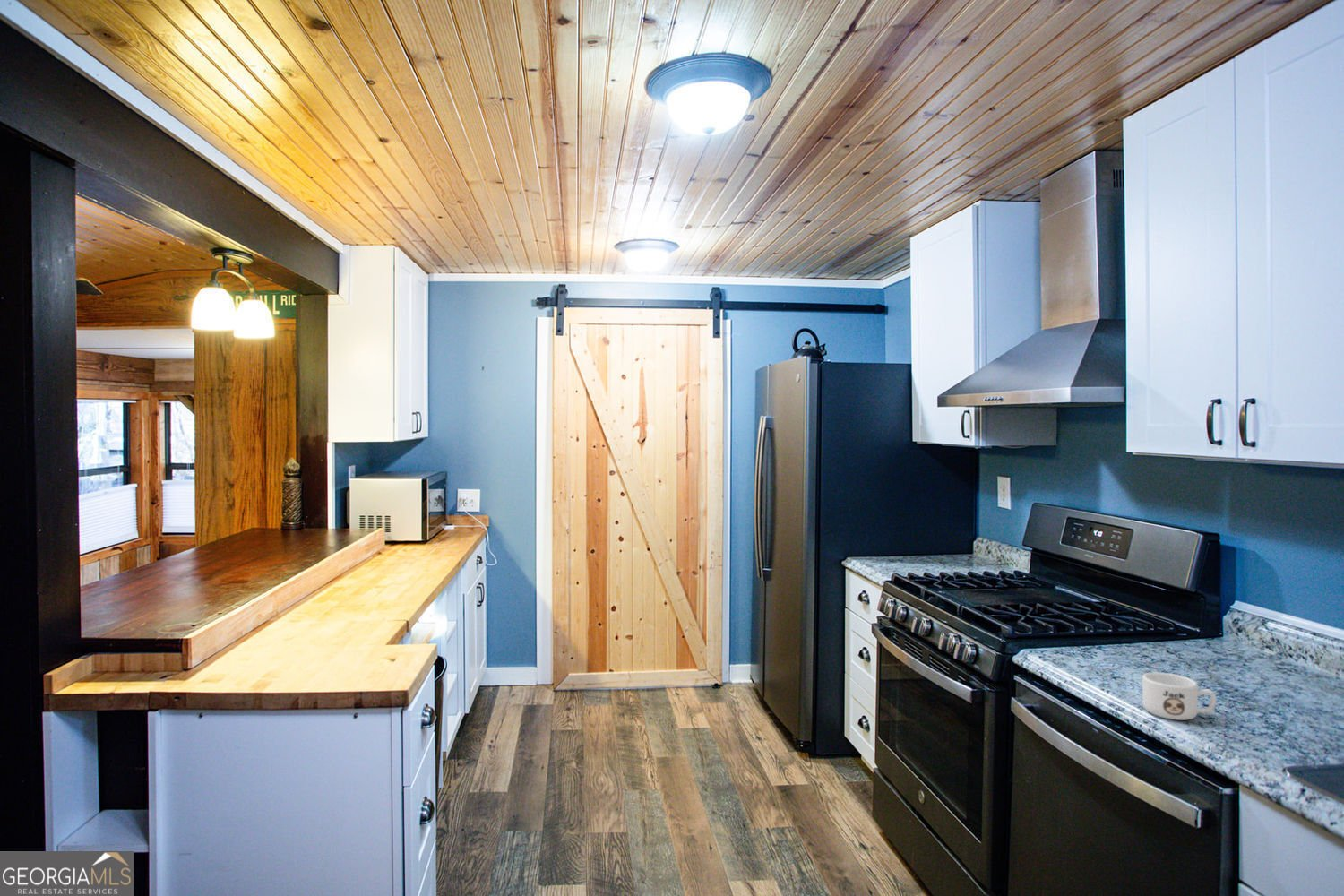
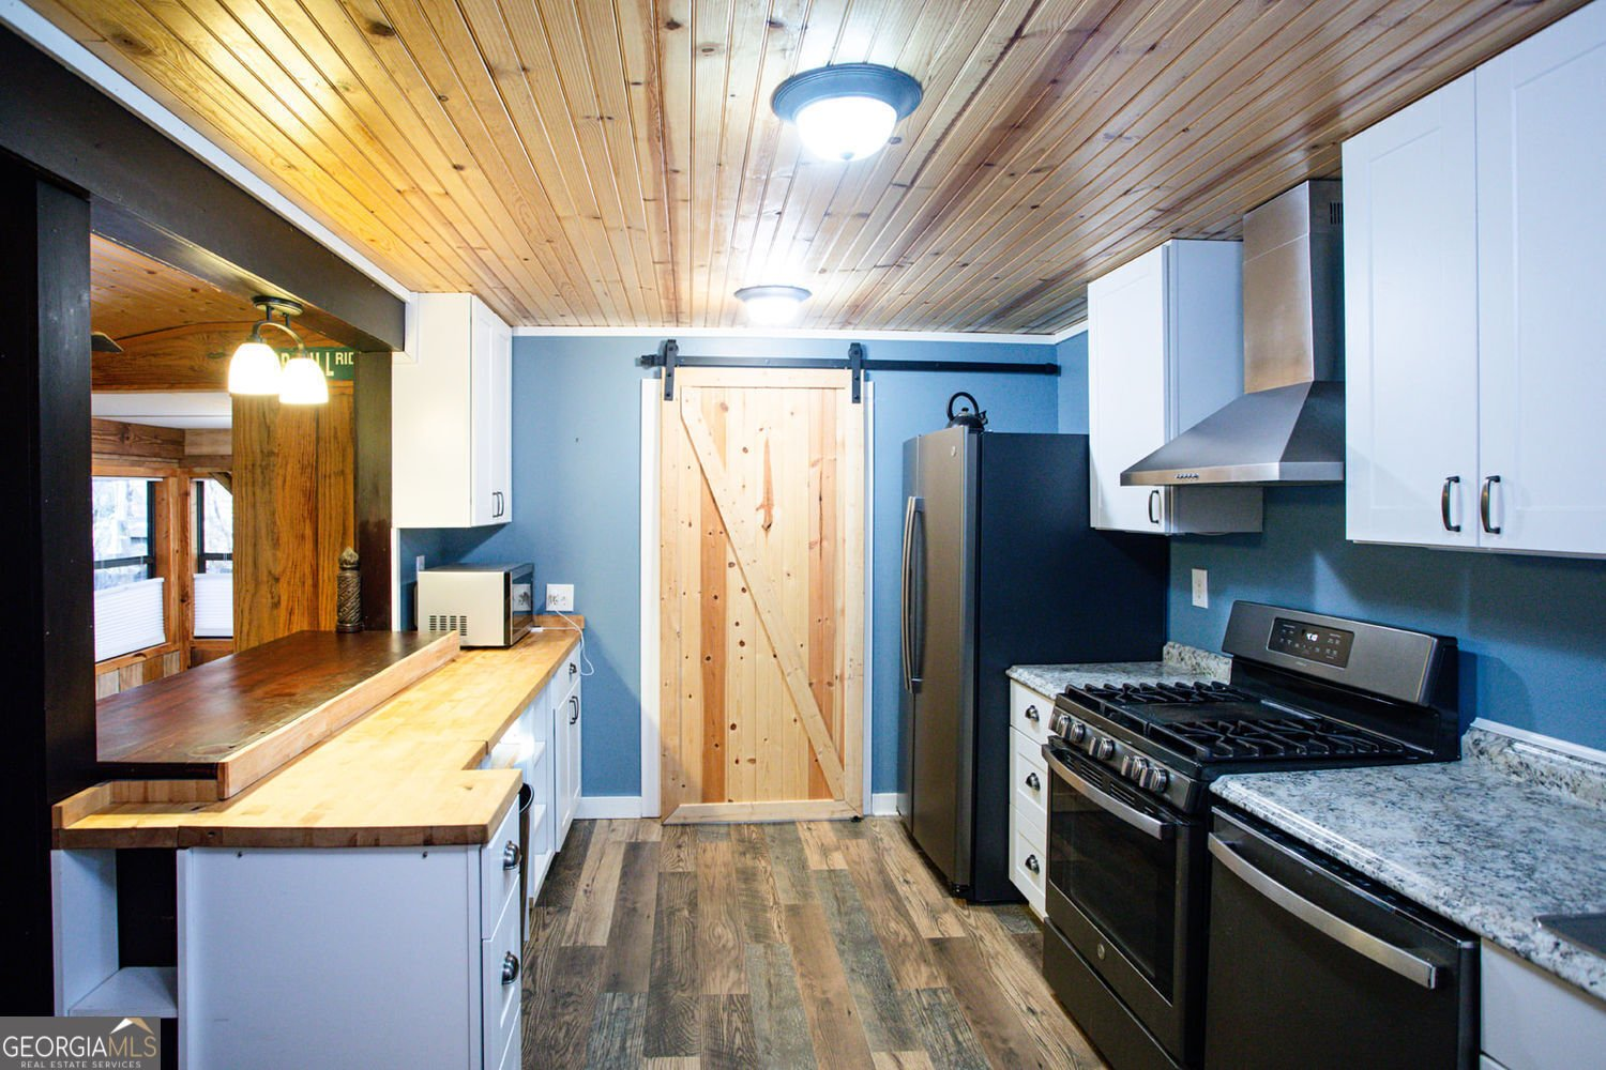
- mug [1142,671,1217,721]
